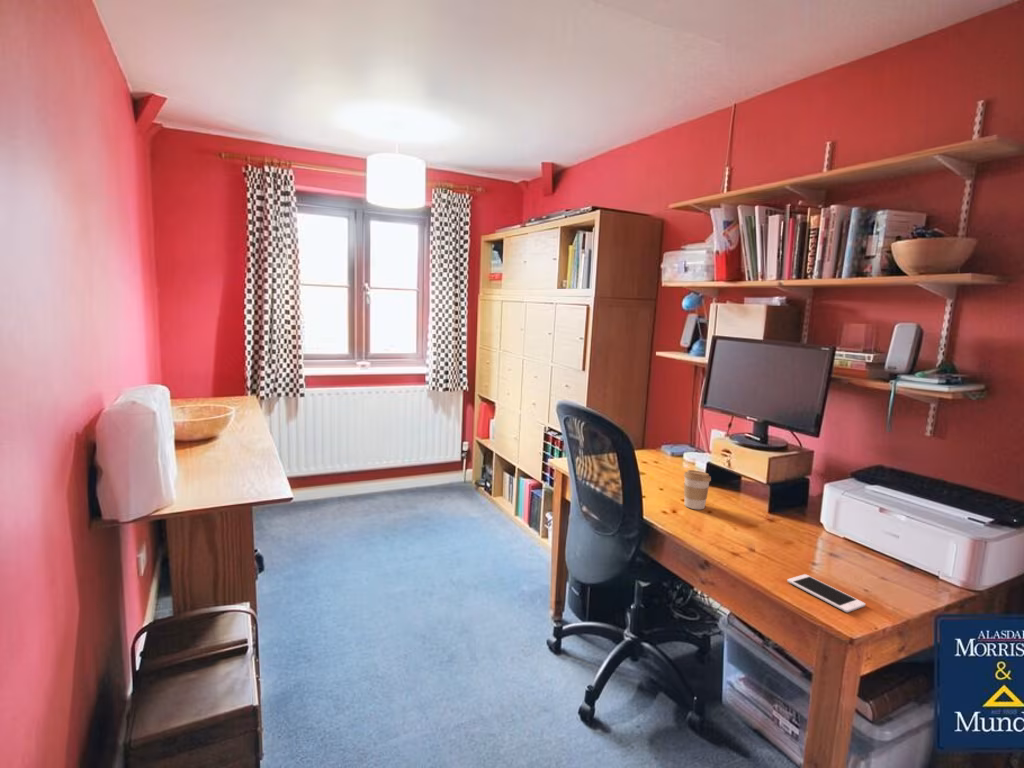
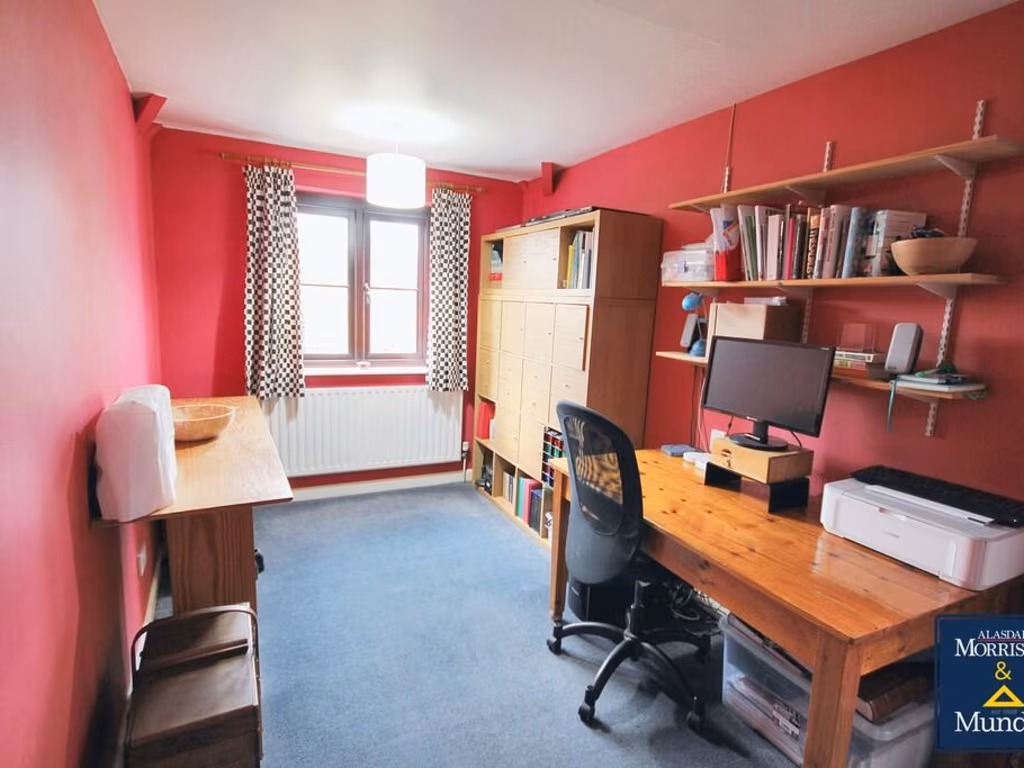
- coffee cup [683,469,712,510]
- cell phone [786,573,866,613]
